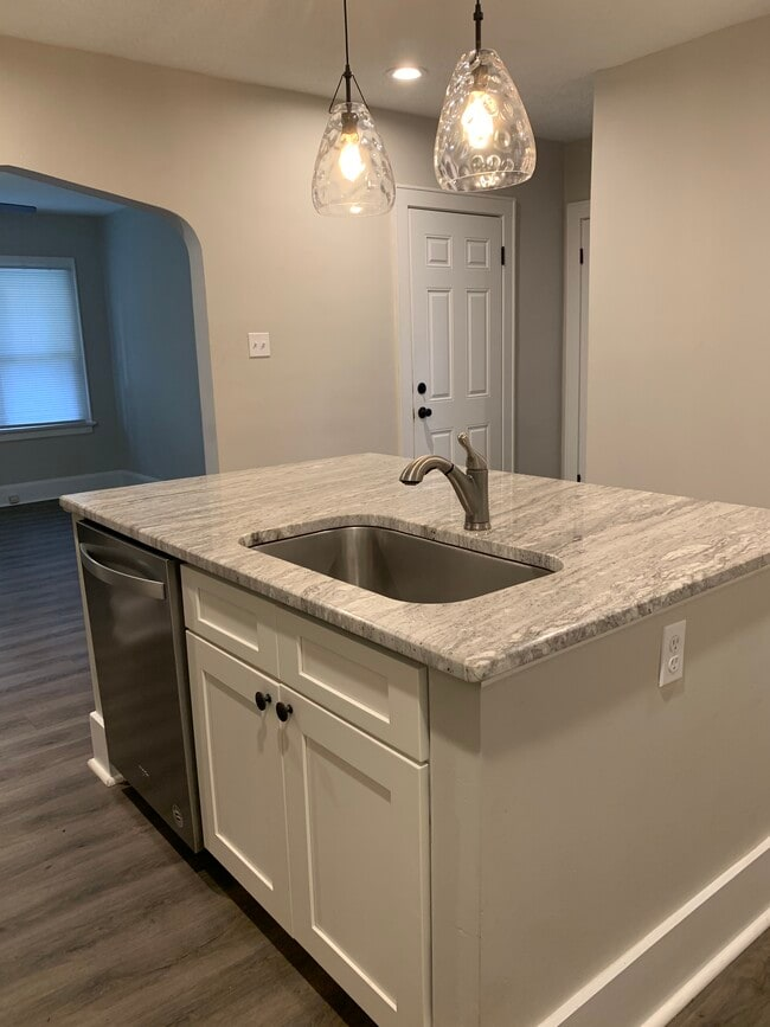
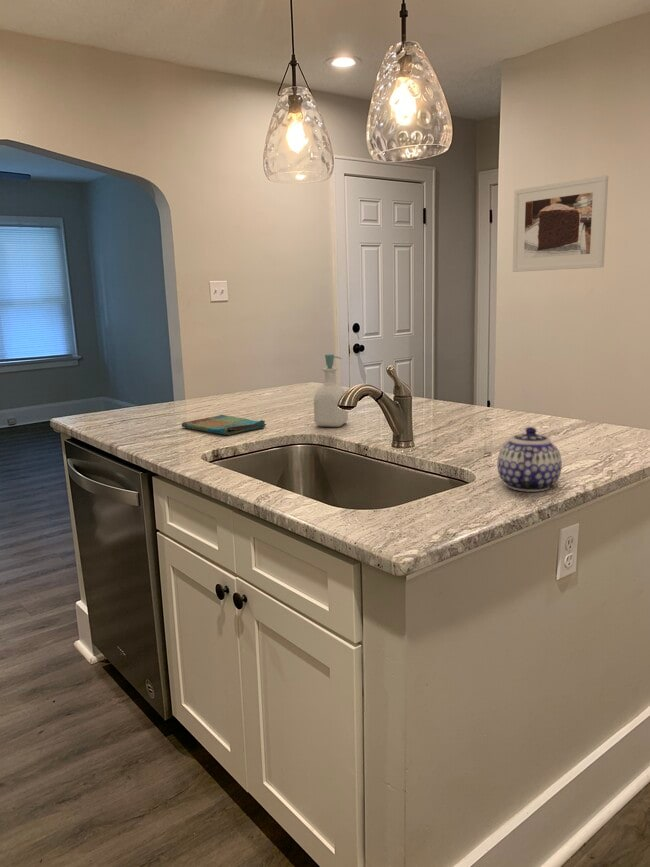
+ soap bottle [313,353,349,428]
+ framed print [512,174,609,273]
+ dish towel [181,414,267,436]
+ teapot [497,426,563,493]
